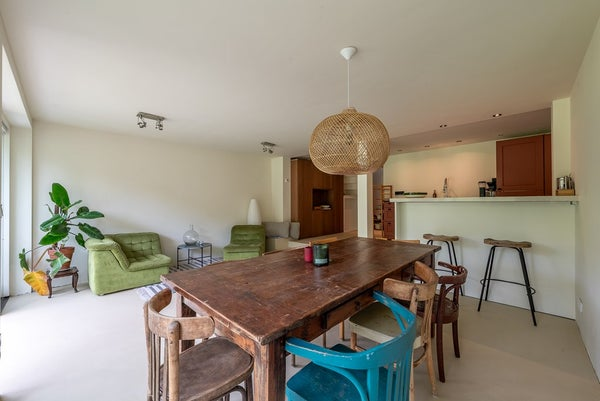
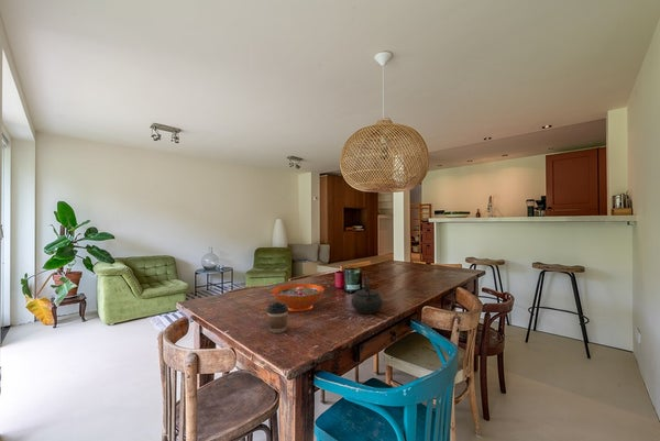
+ decorative bowl [271,283,326,312]
+ kettle [351,275,384,315]
+ coffee cup [266,301,289,334]
